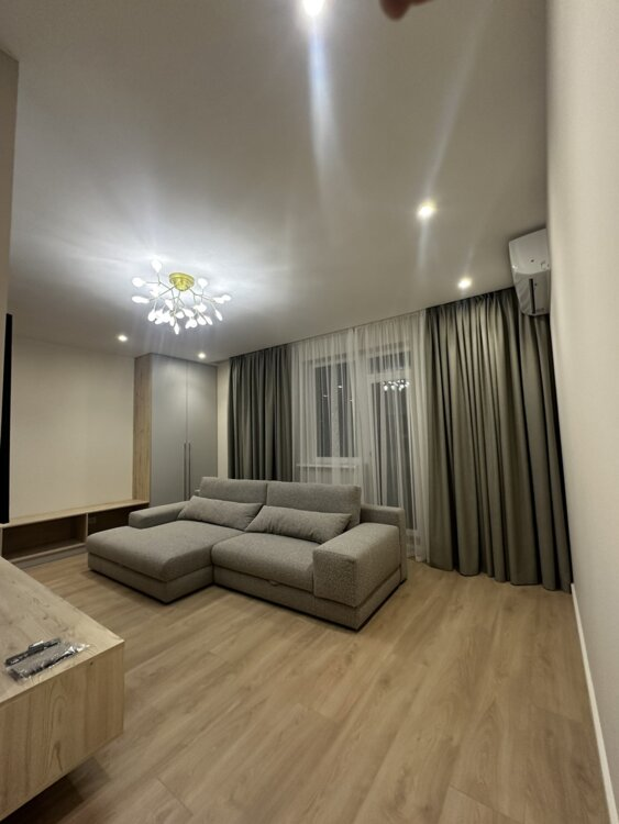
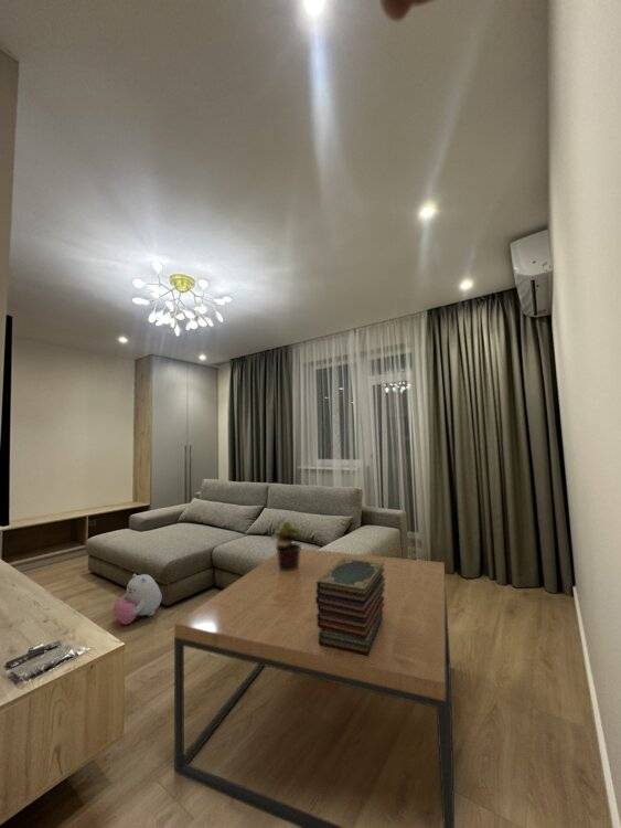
+ plush toy [113,573,163,626]
+ potted plant [269,521,304,571]
+ coffee table [173,548,456,828]
+ book stack [315,558,386,657]
